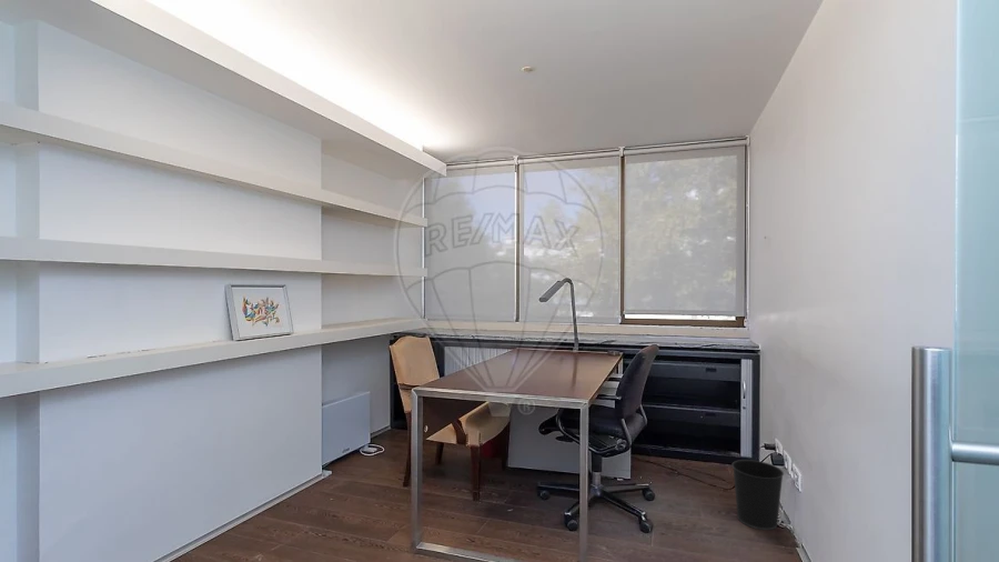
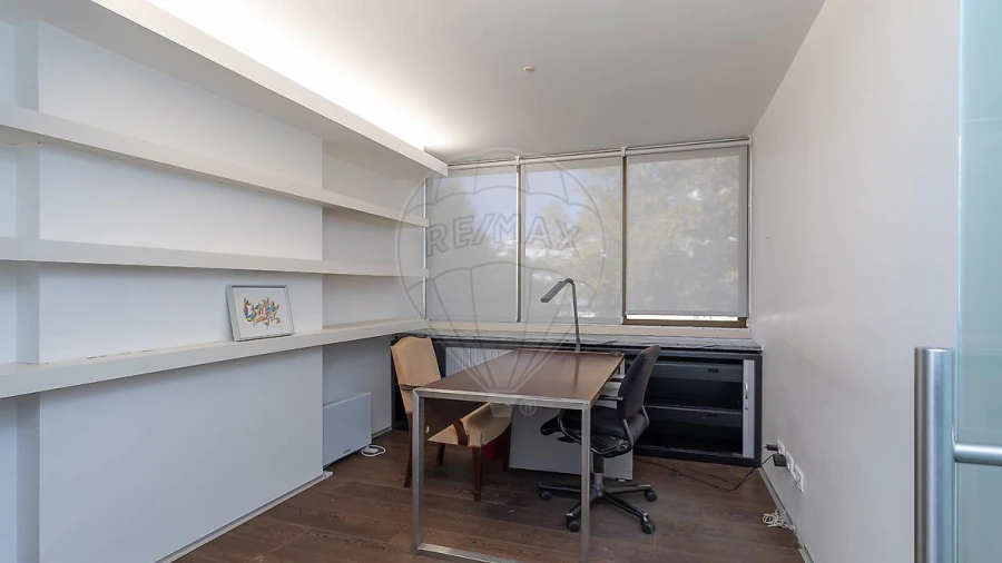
- wastebasket [730,459,785,531]
